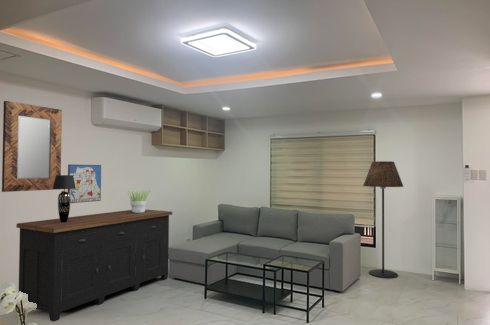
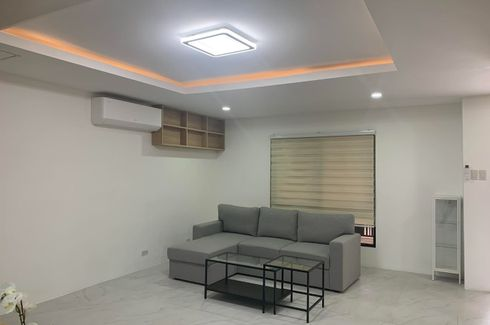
- floor lamp [362,160,404,279]
- potted plant [127,189,151,213]
- wall art [67,163,102,204]
- sideboard [15,209,173,323]
- table lamp [53,174,76,222]
- home mirror [1,100,63,193]
